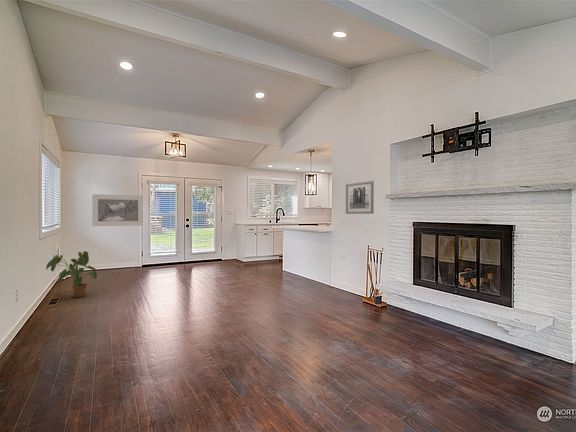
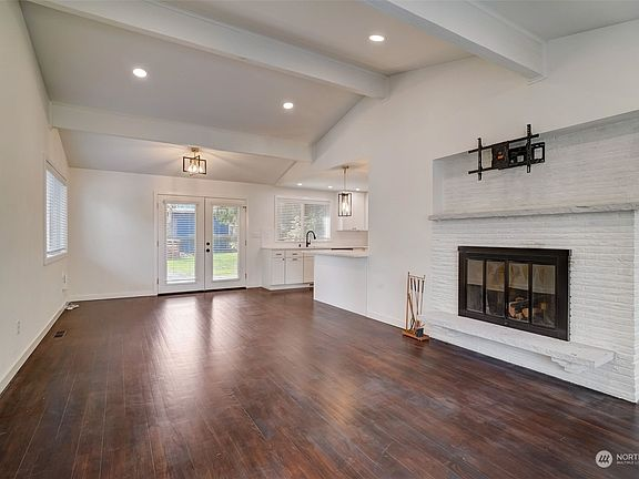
- house plant [45,250,98,298]
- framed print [91,193,144,227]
- wall art [345,180,375,215]
